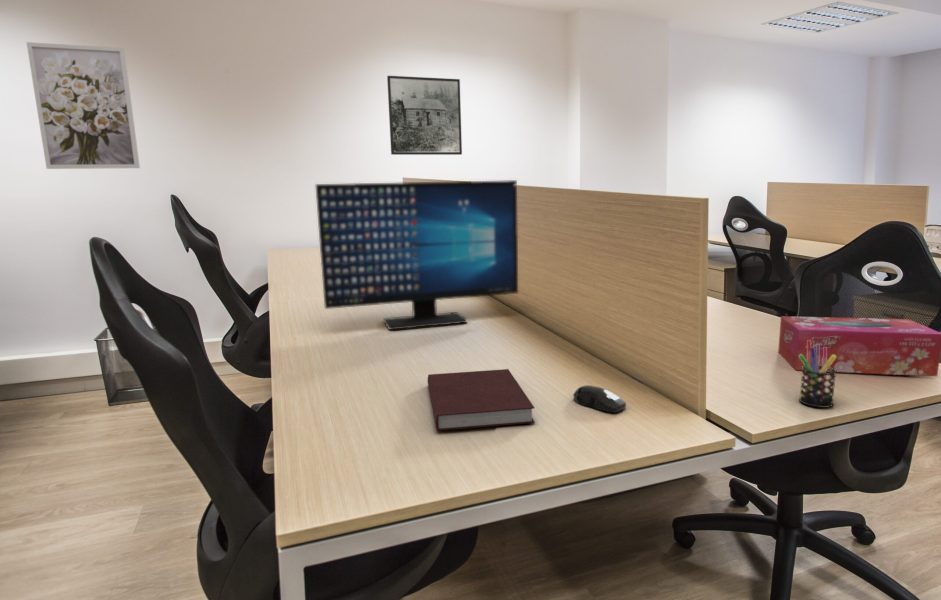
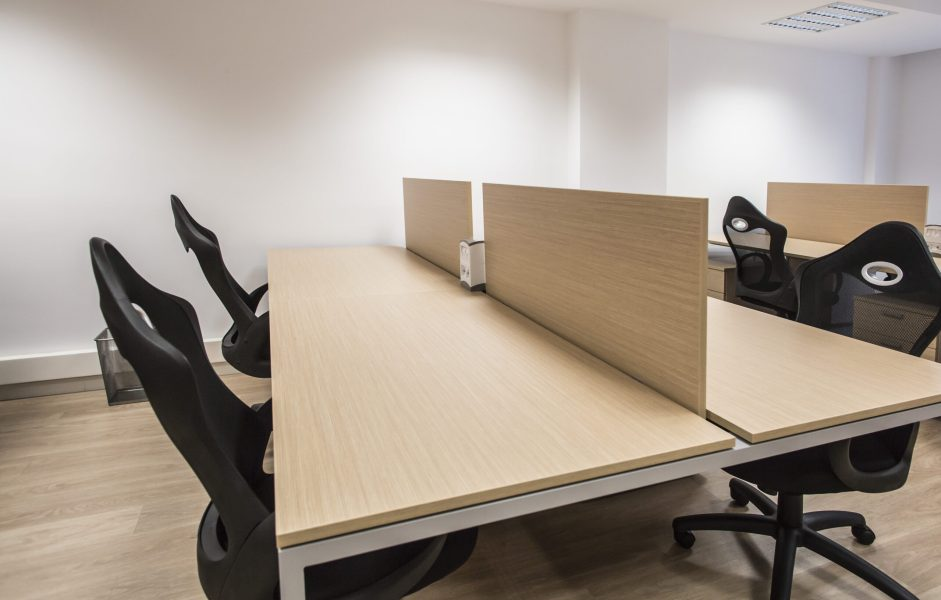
- pen holder [798,340,837,409]
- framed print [386,75,463,156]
- computer mouse [572,384,627,414]
- tissue box [777,315,941,377]
- wall art [25,41,141,170]
- notebook [427,368,536,431]
- computer monitor [314,179,519,331]
